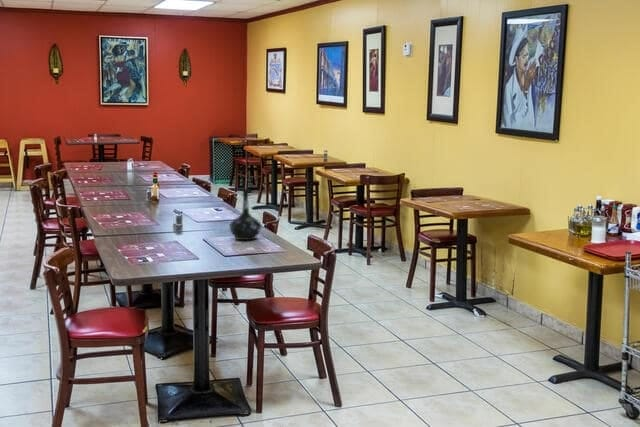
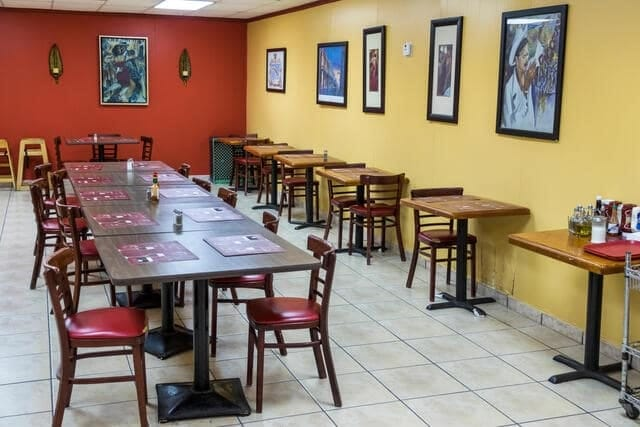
- bottle [229,188,262,241]
